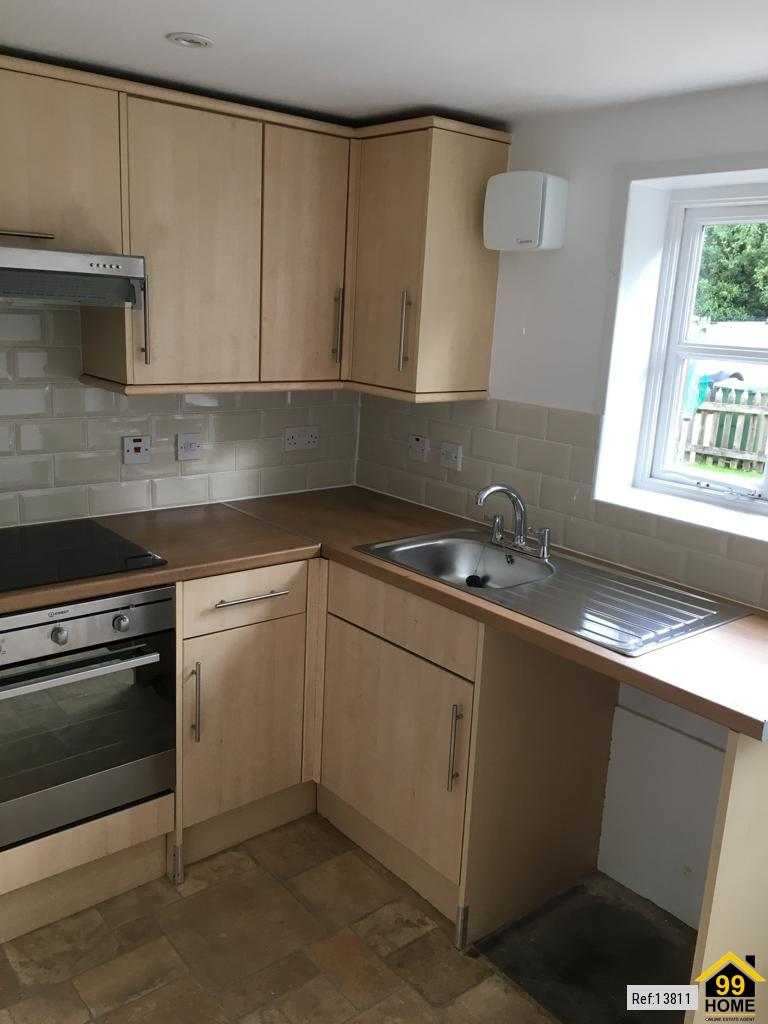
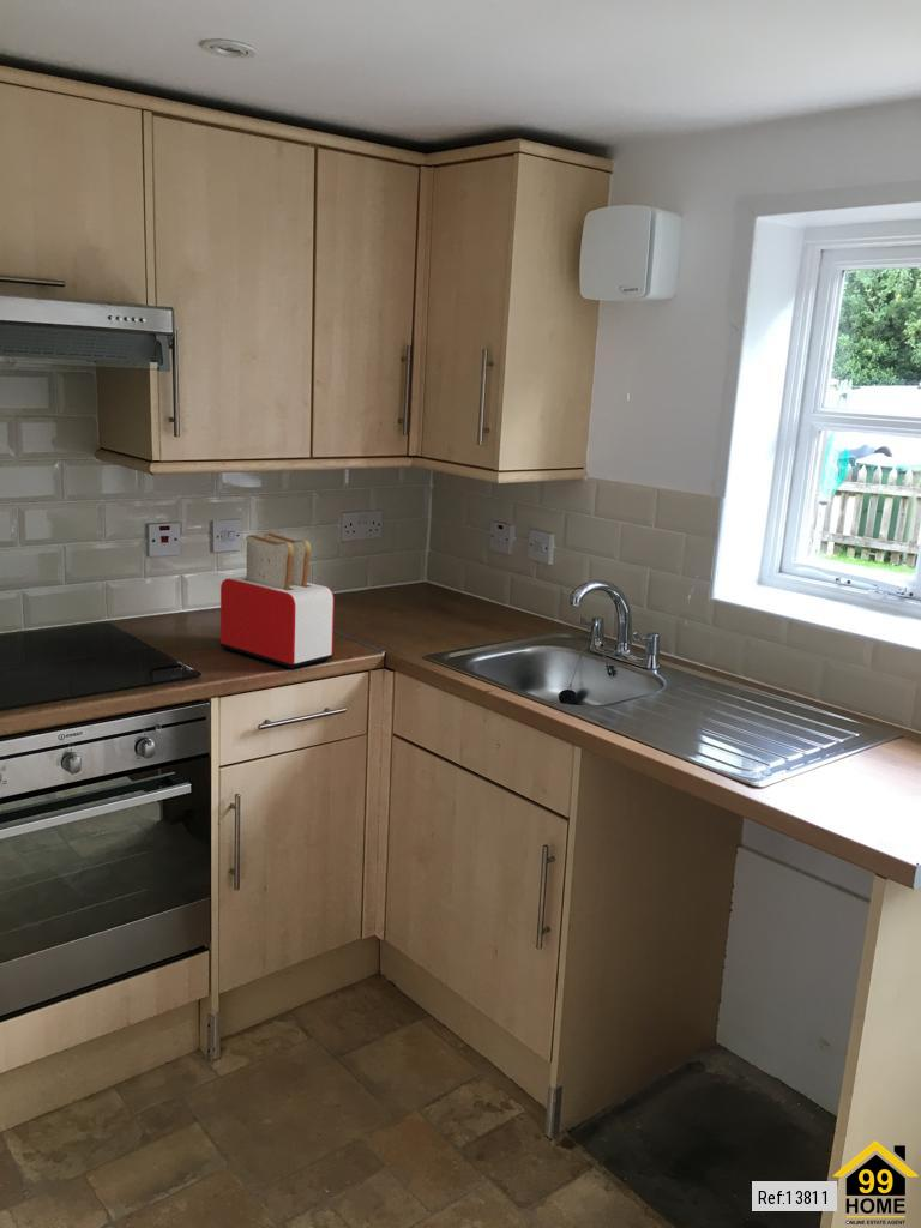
+ toaster [219,532,336,670]
